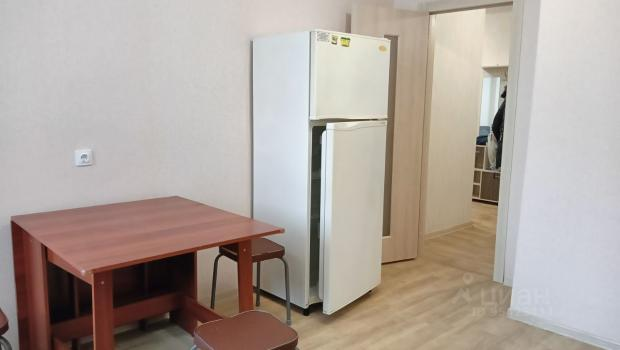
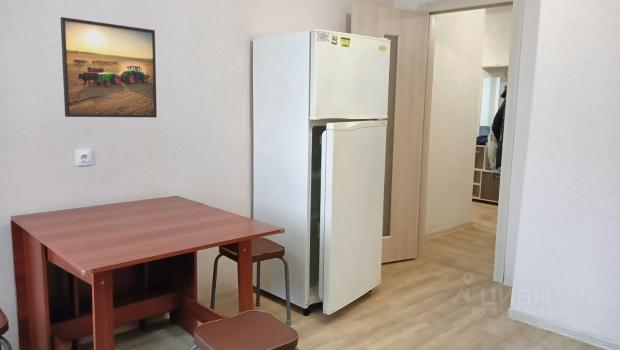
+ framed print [59,16,158,118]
